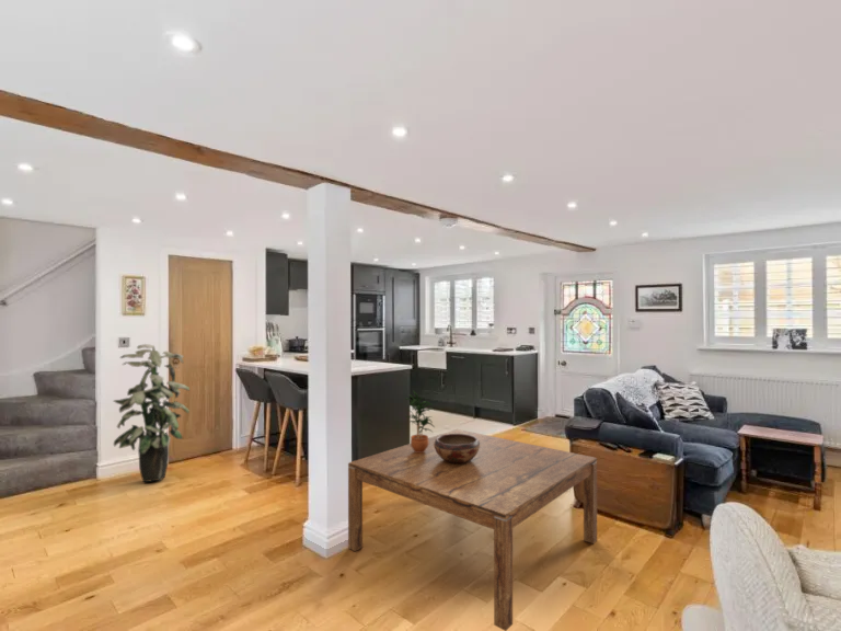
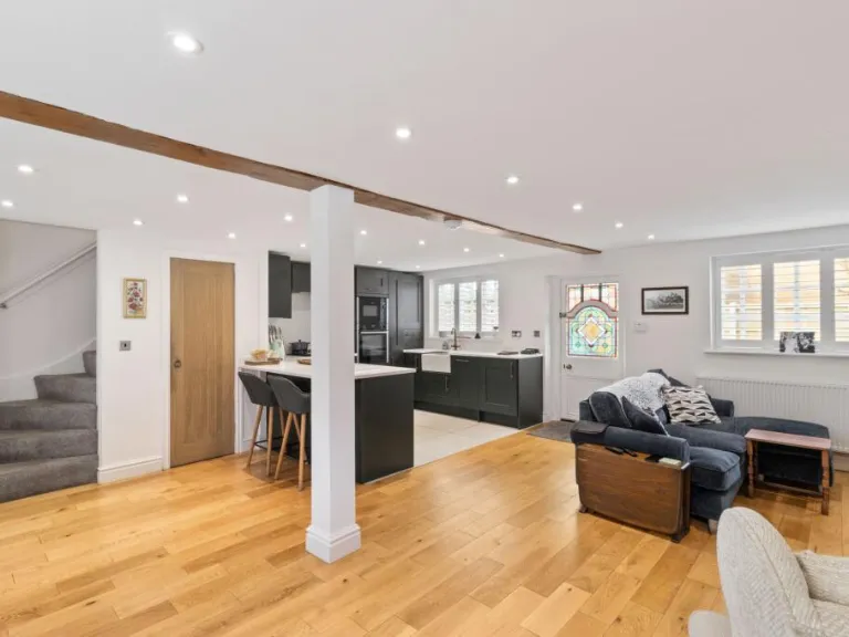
- coffee table [347,428,598,631]
- decorative bowl [435,434,480,463]
- indoor plant [112,343,191,483]
- potted plant [406,390,436,452]
